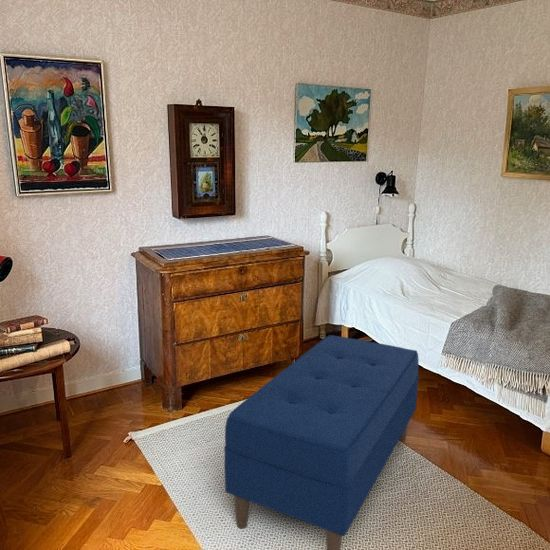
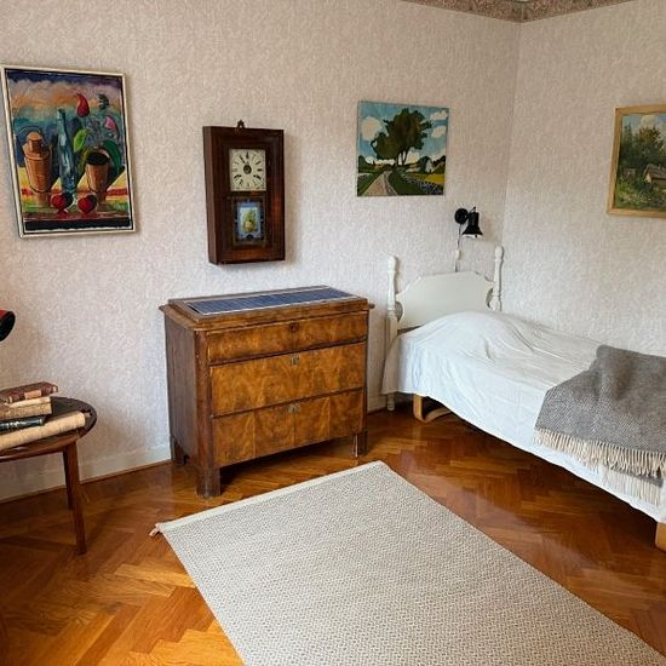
- bench [223,334,420,550]
